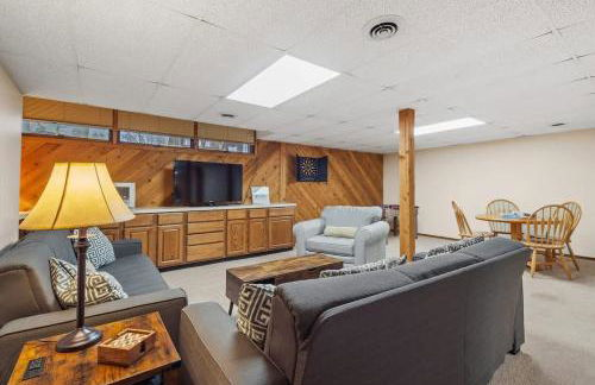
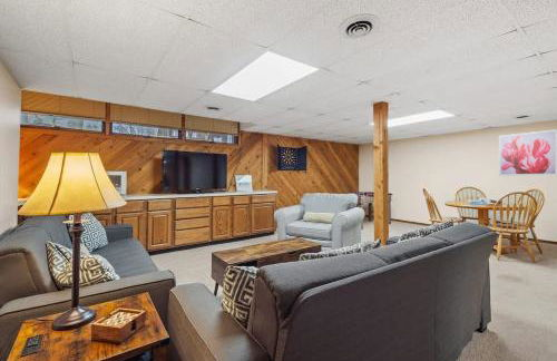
+ wall art [498,128,557,177]
